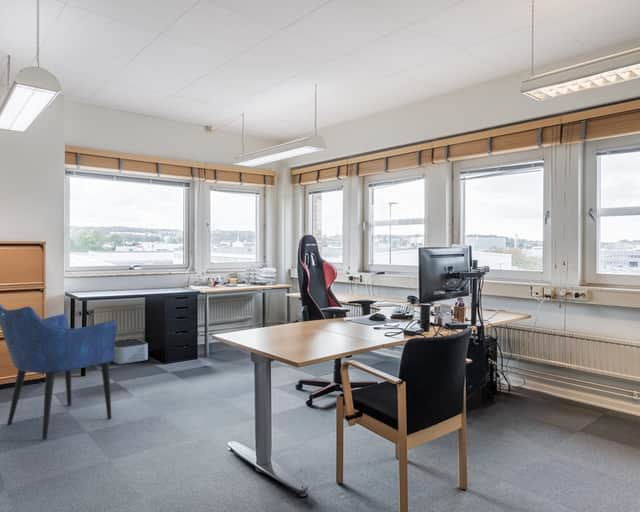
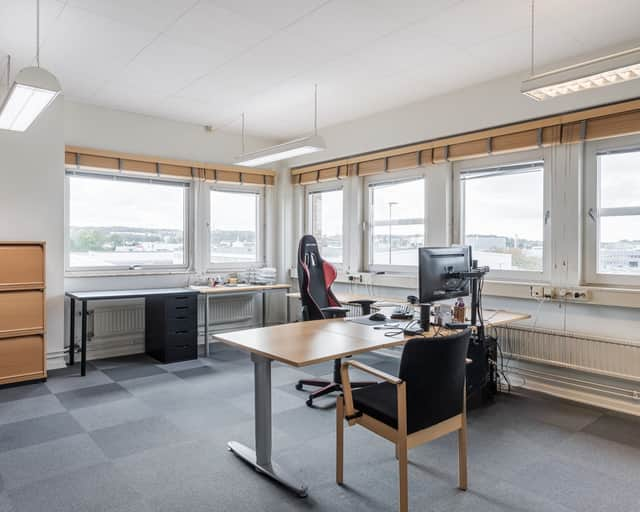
- storage bin [112,337,149,365]
- armchair [0,303,118,440]
